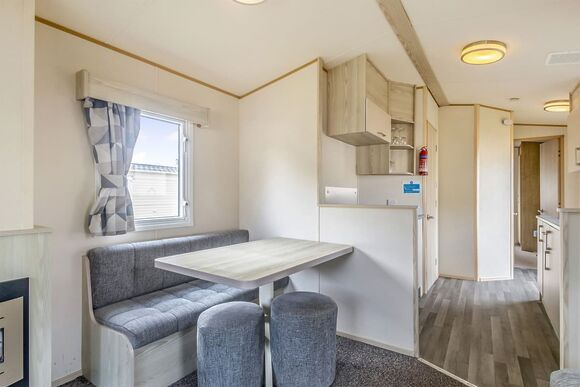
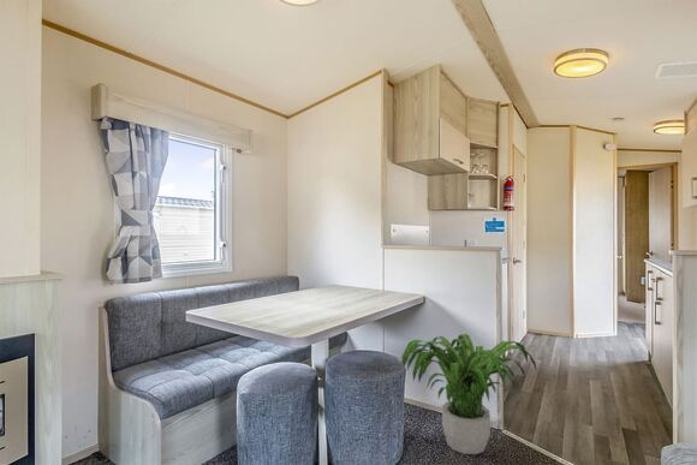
+ potted plant [400,333,537,455]
